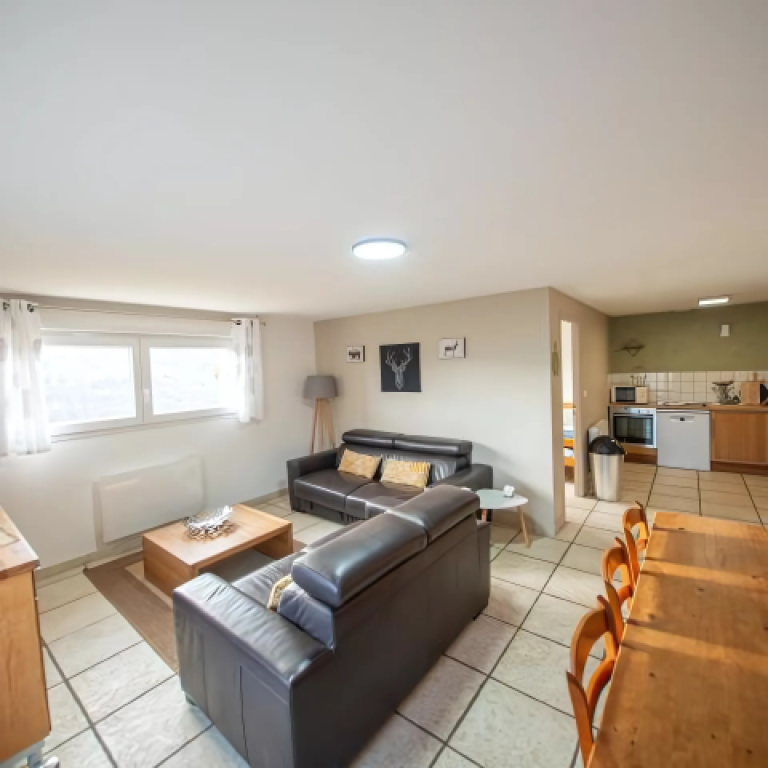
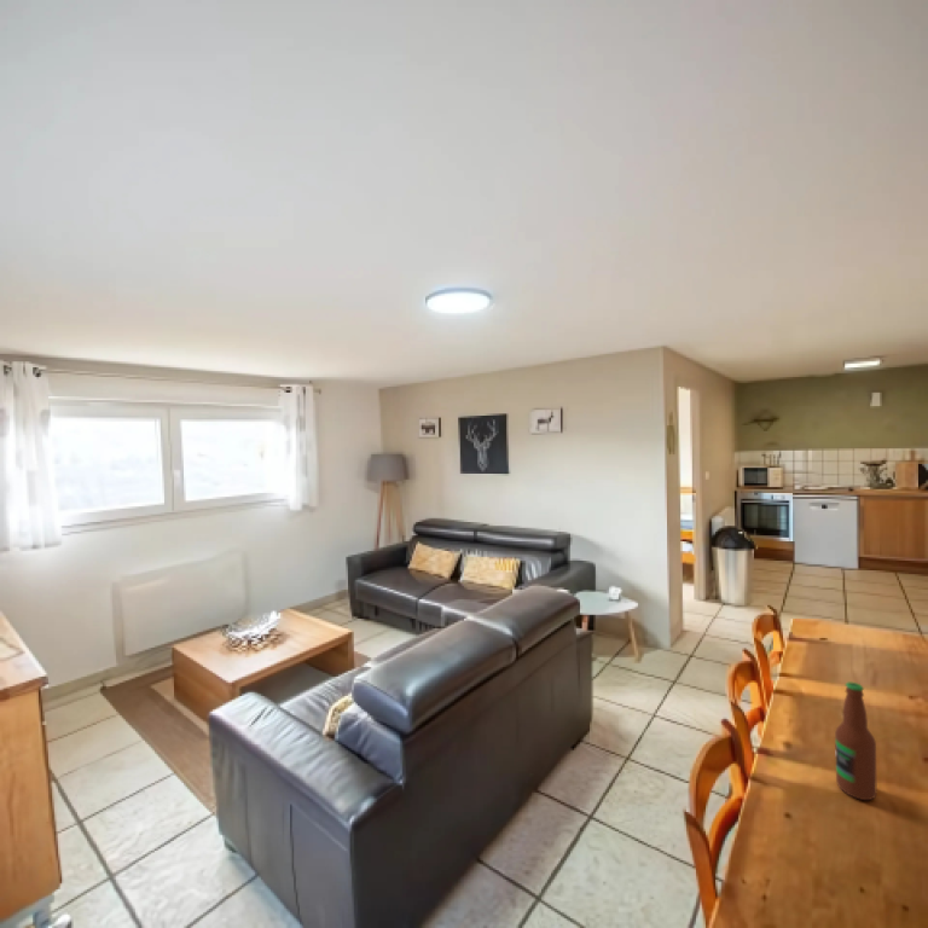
+ bottle [834,682,878,801]
